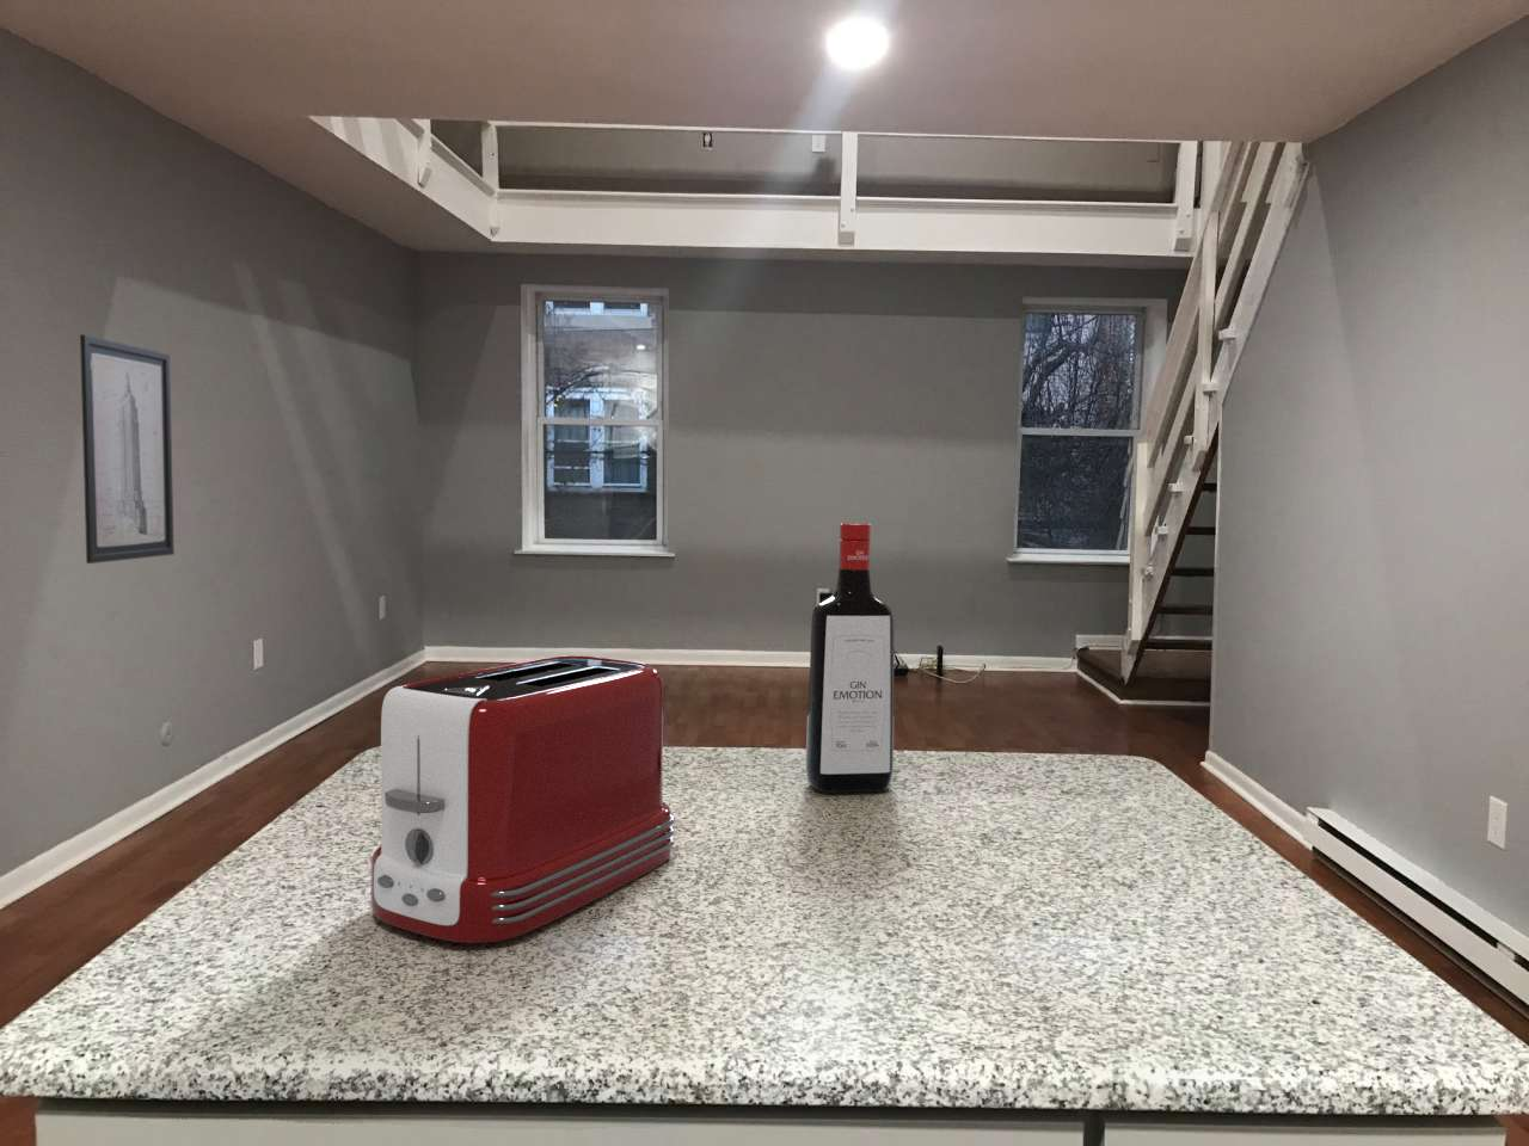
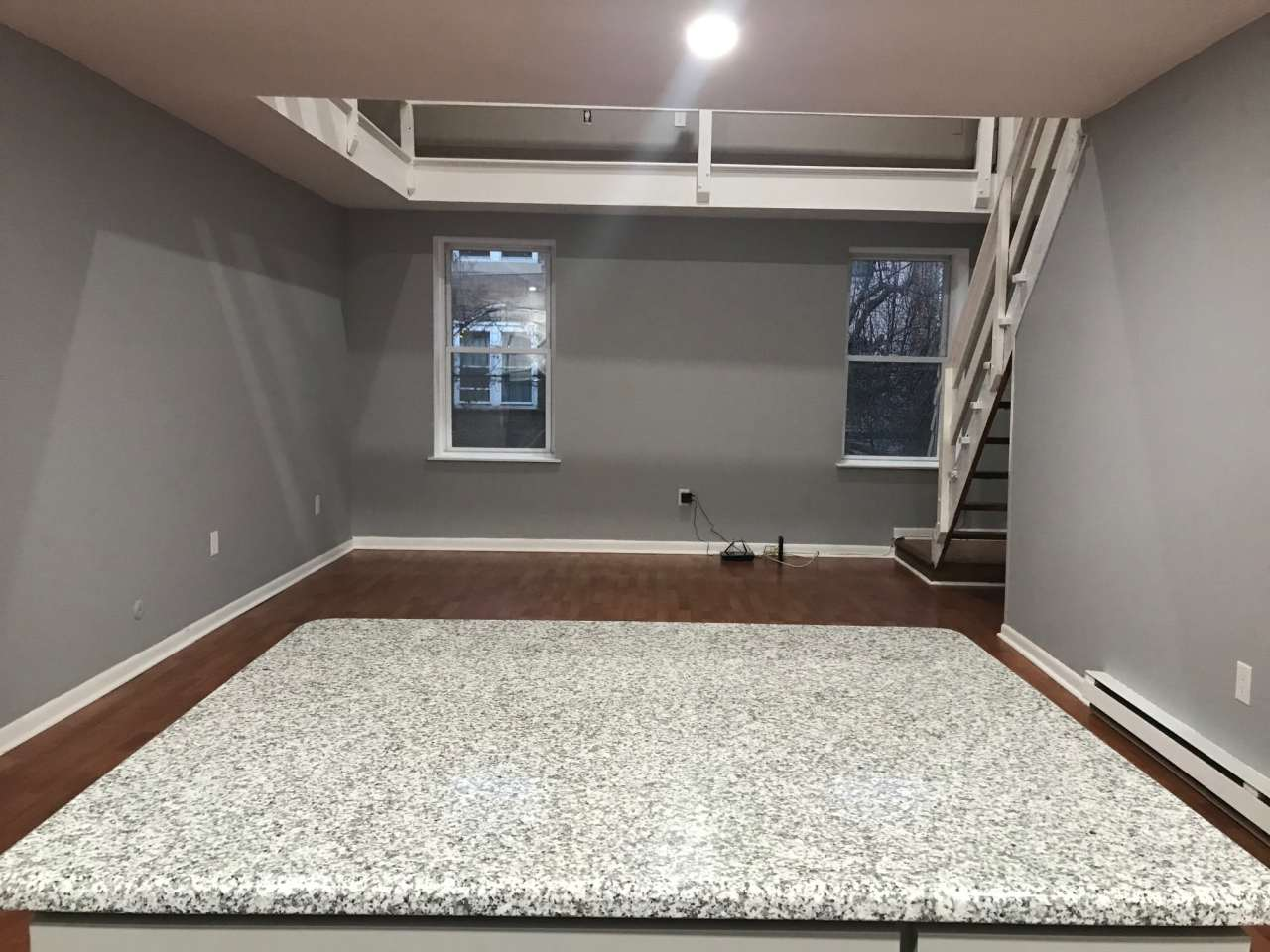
- liquor bottle [805,521,896,793]
- wall art [78,333,176,565]
- toaster [370,654,677,944]
